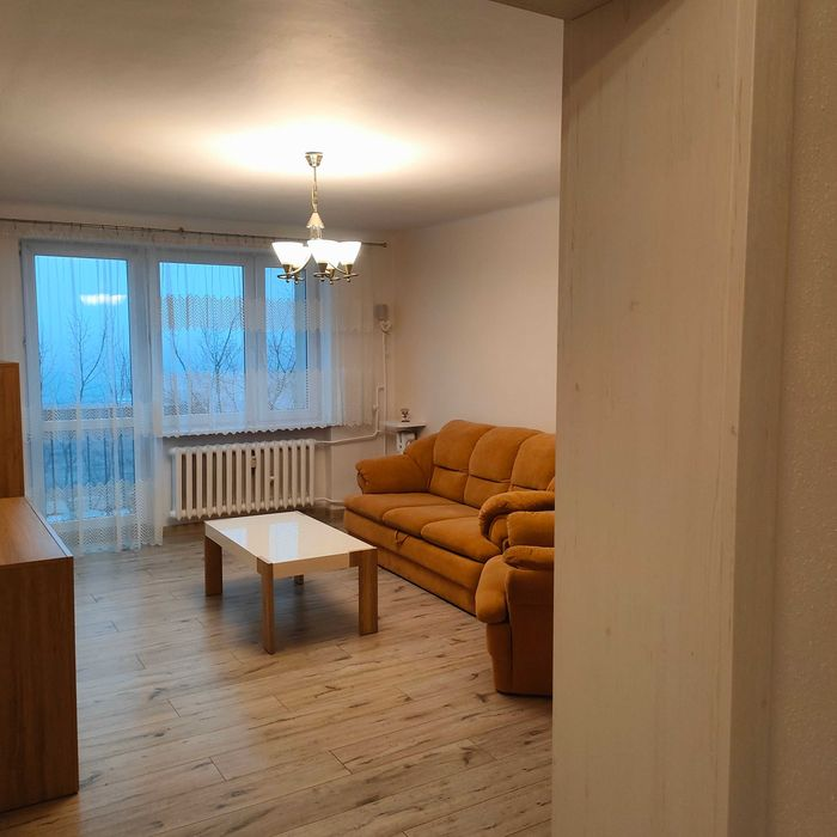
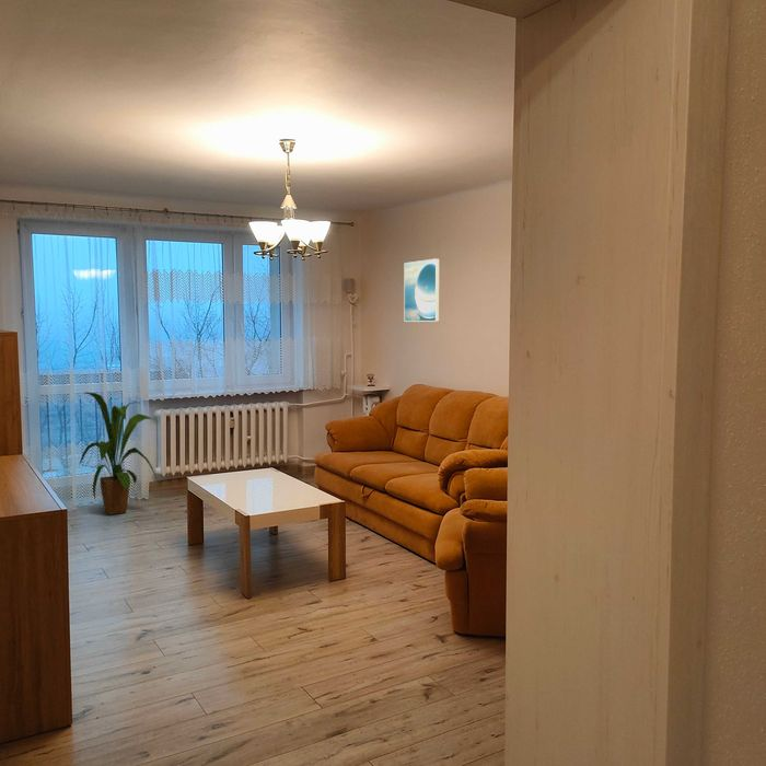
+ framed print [403,257,441,323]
+ house plant [79,392,161,515]
